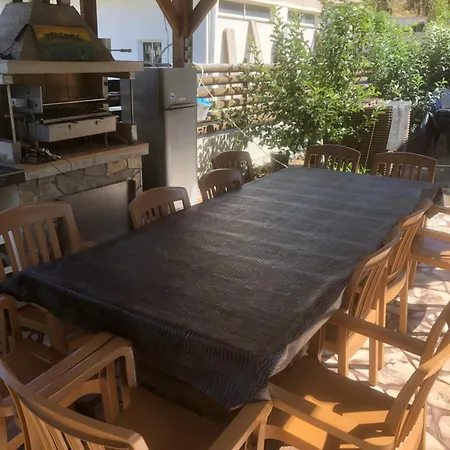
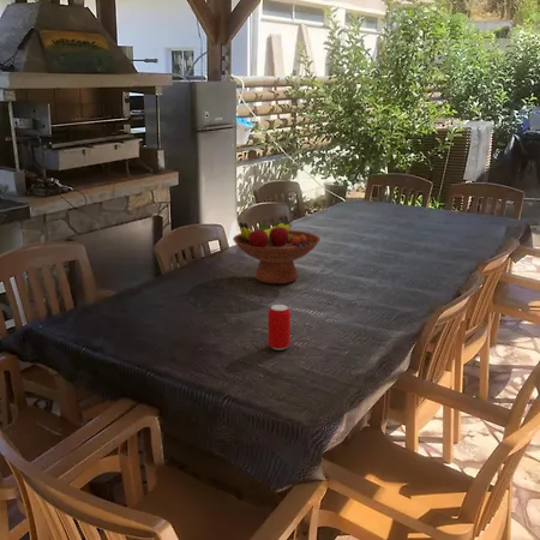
+ beverage can [266,304,292,352]
+ fruit bowl [232,221,322,284]
